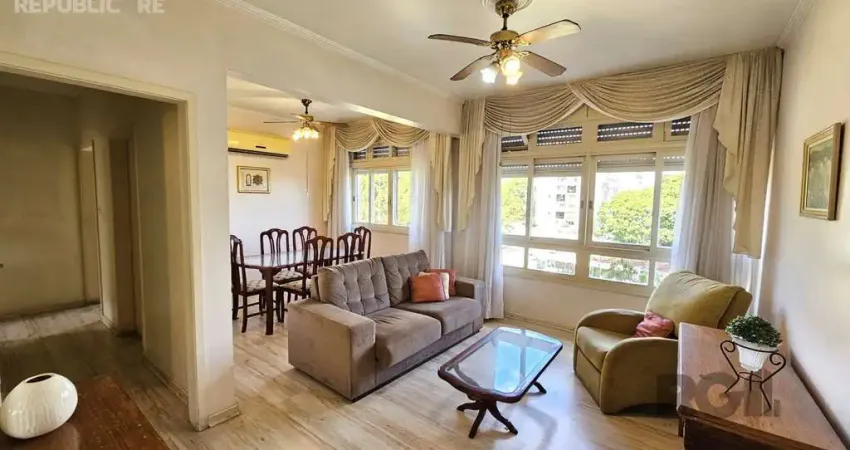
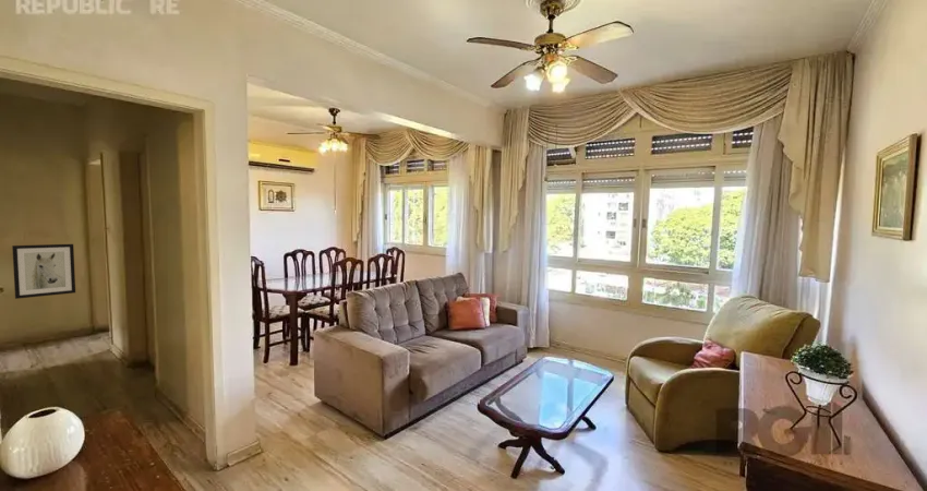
+ wall art [11,243,76,300]
